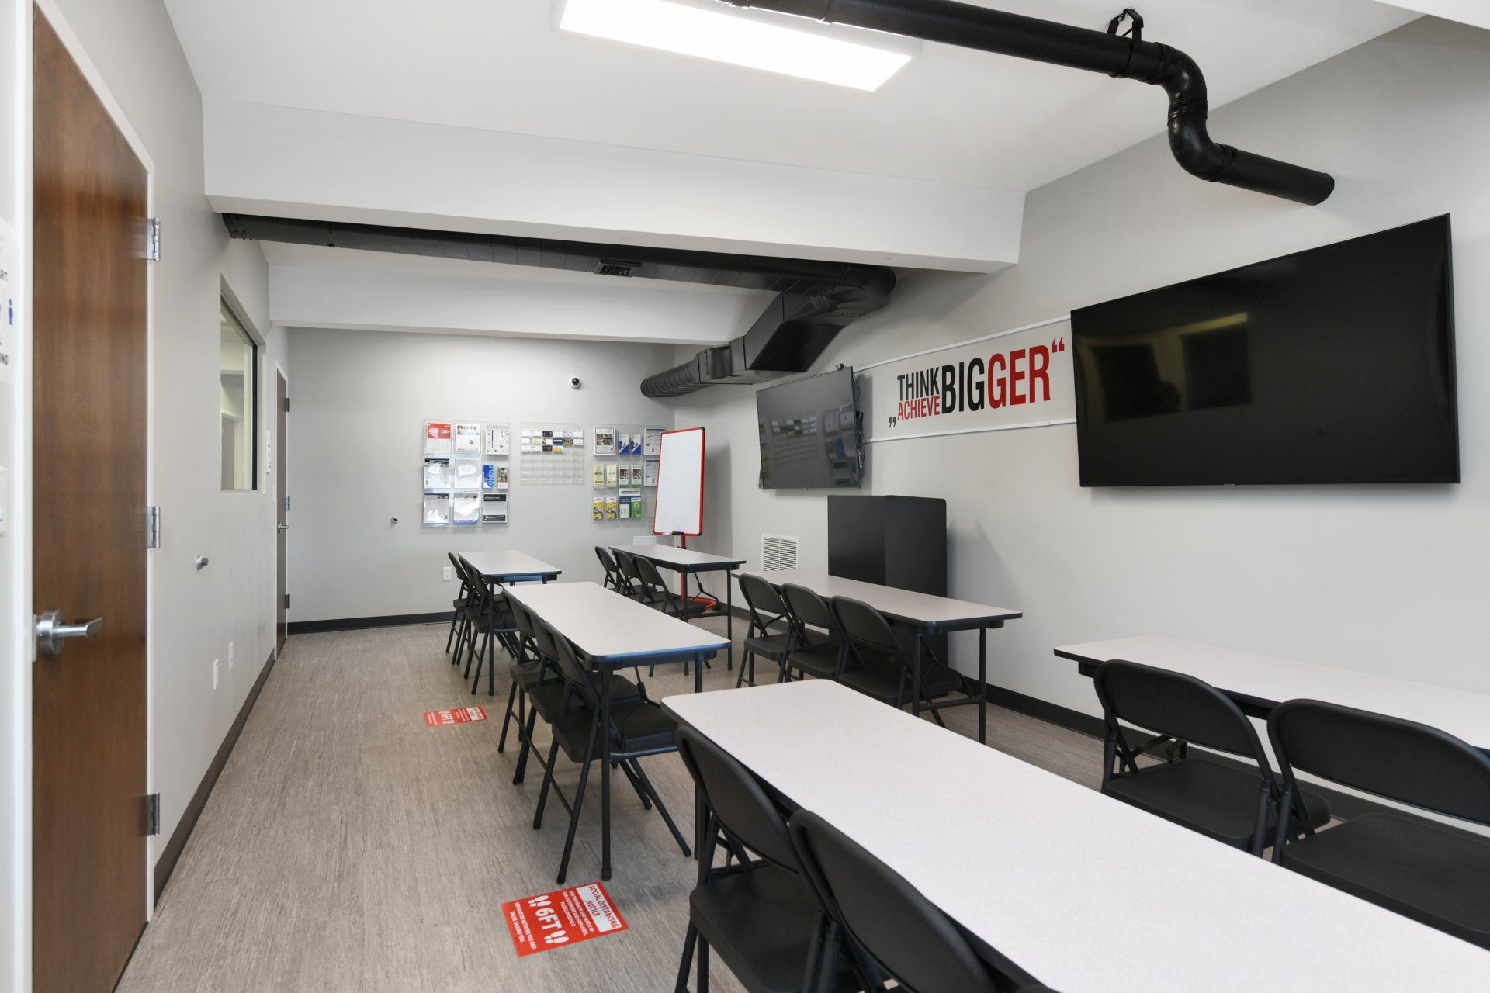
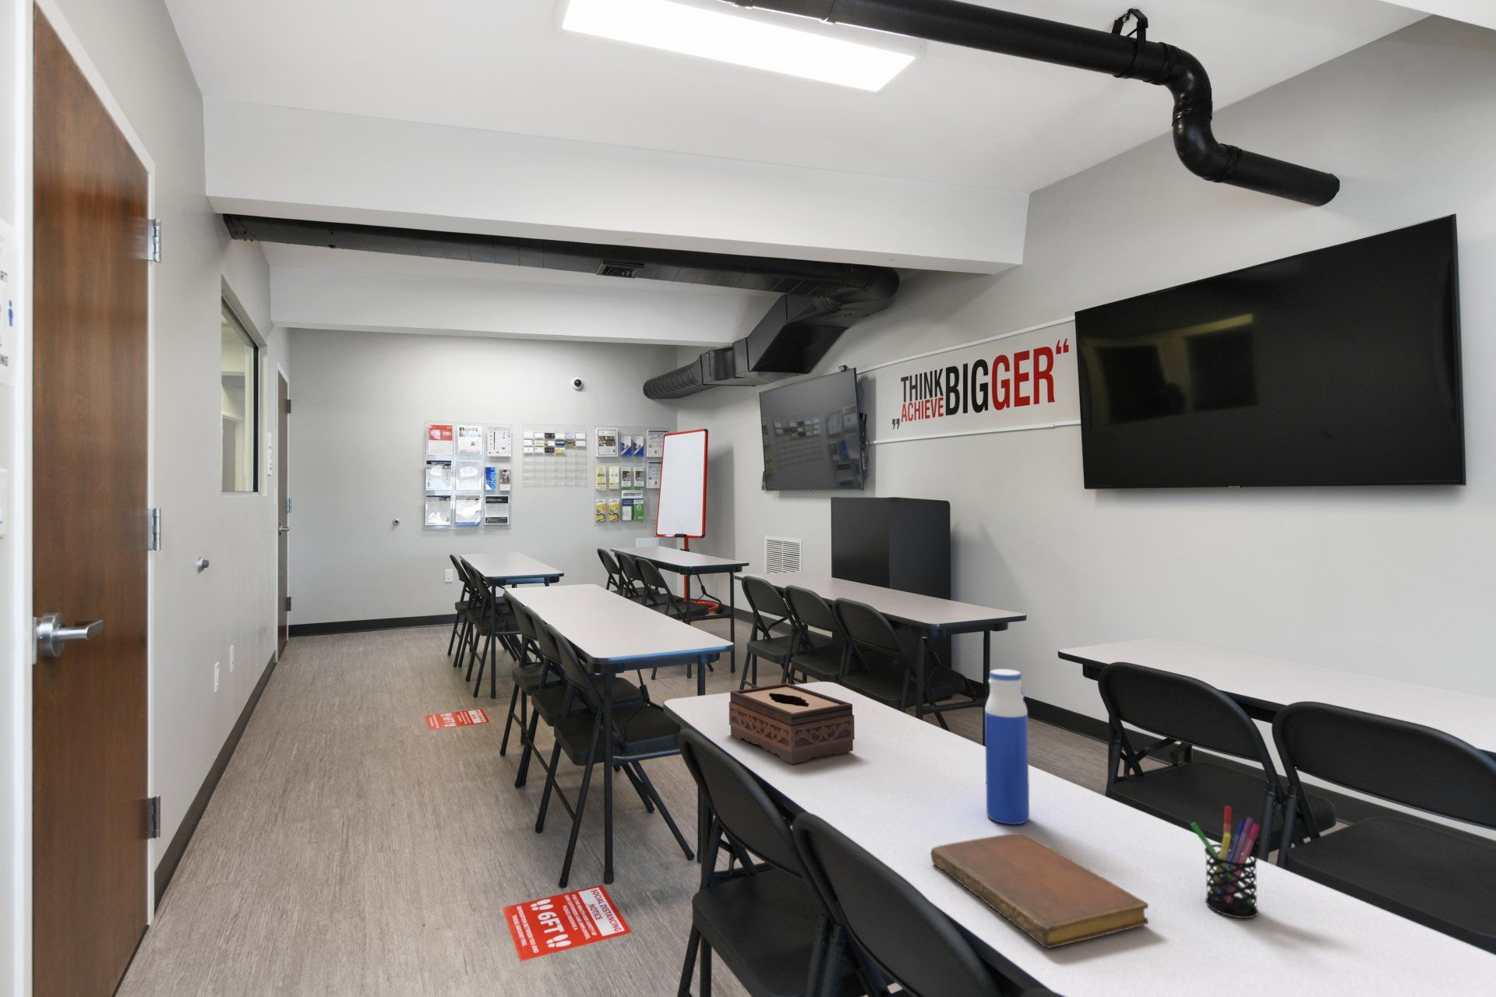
+ water bottle [984,669,1030,825]
+ pen holder [1190,806,1260,919]
+ tissue box [728,682,856,764]
+ notebook [931,832,1150,949]
